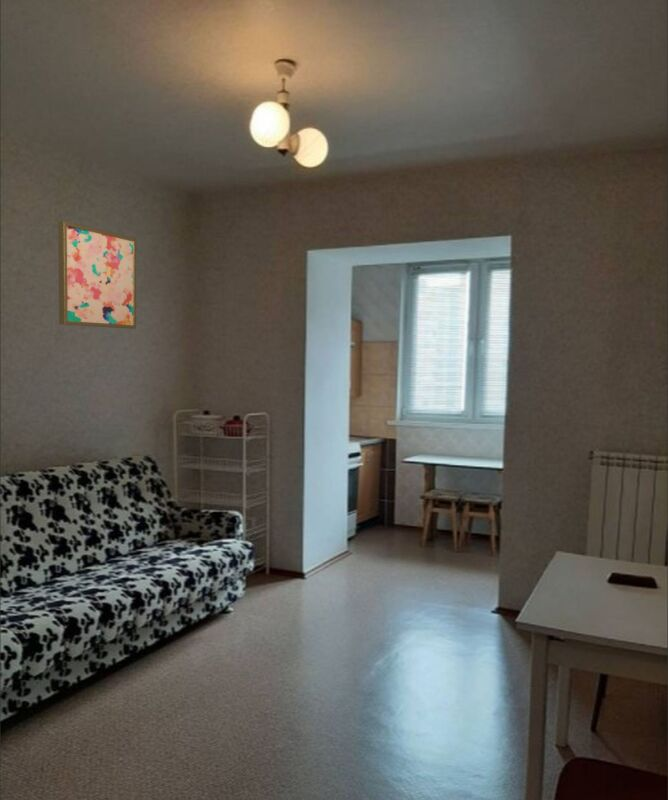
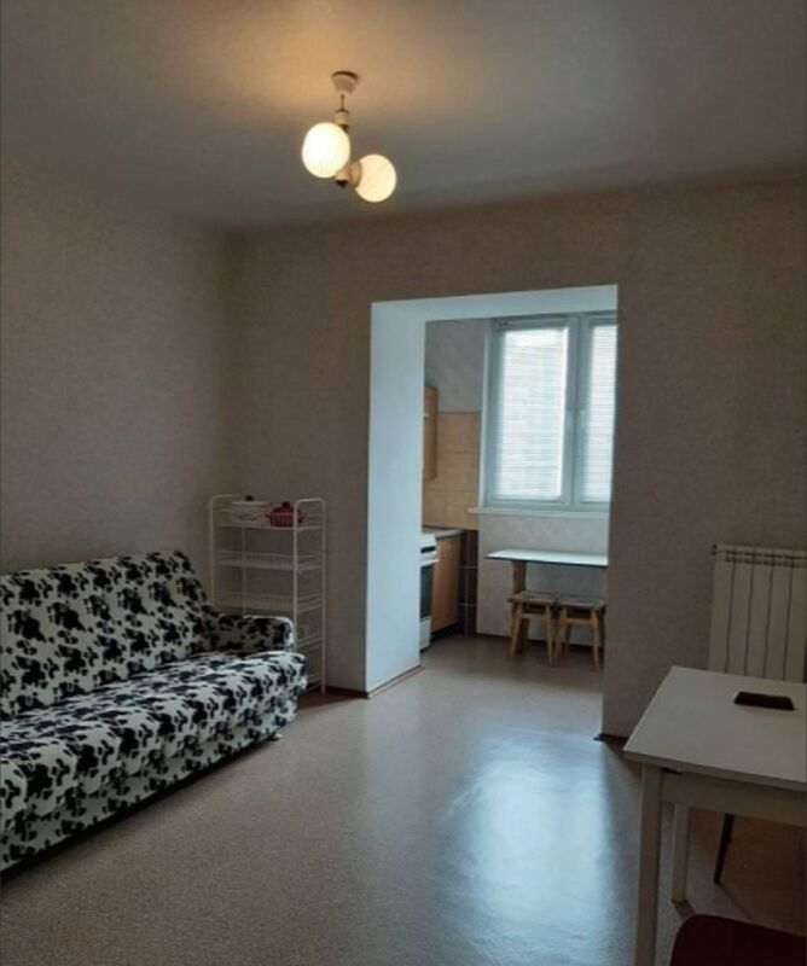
- wall art [57,220,137,330]
